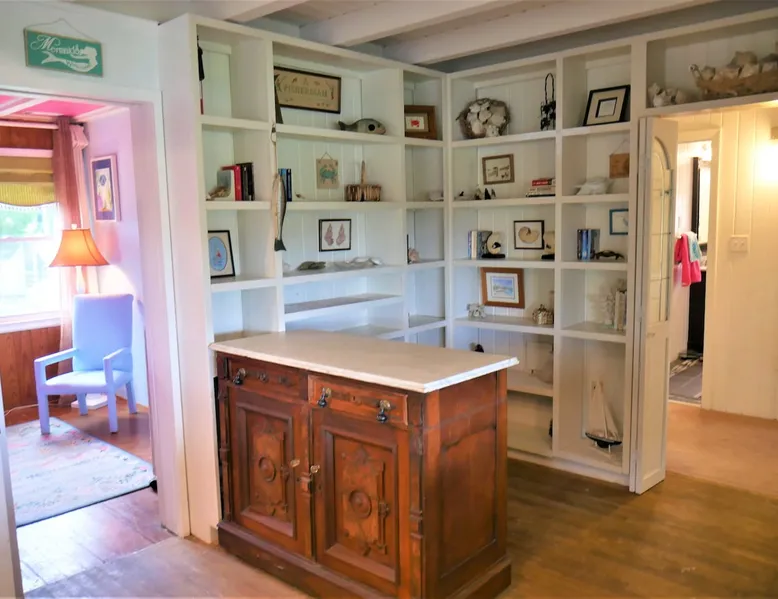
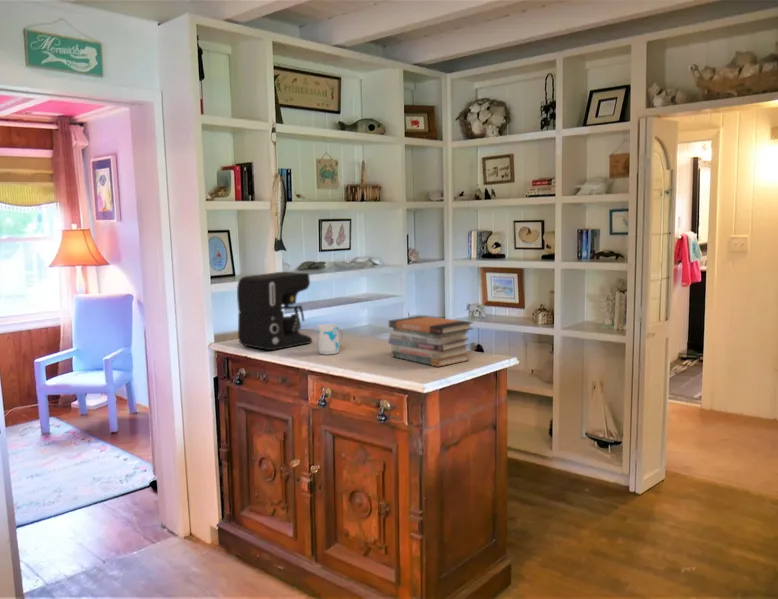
+ coffee maker [236,271,313,351]
+ book stack [388,315,474,368]
+ mug [317,323,345,356]
